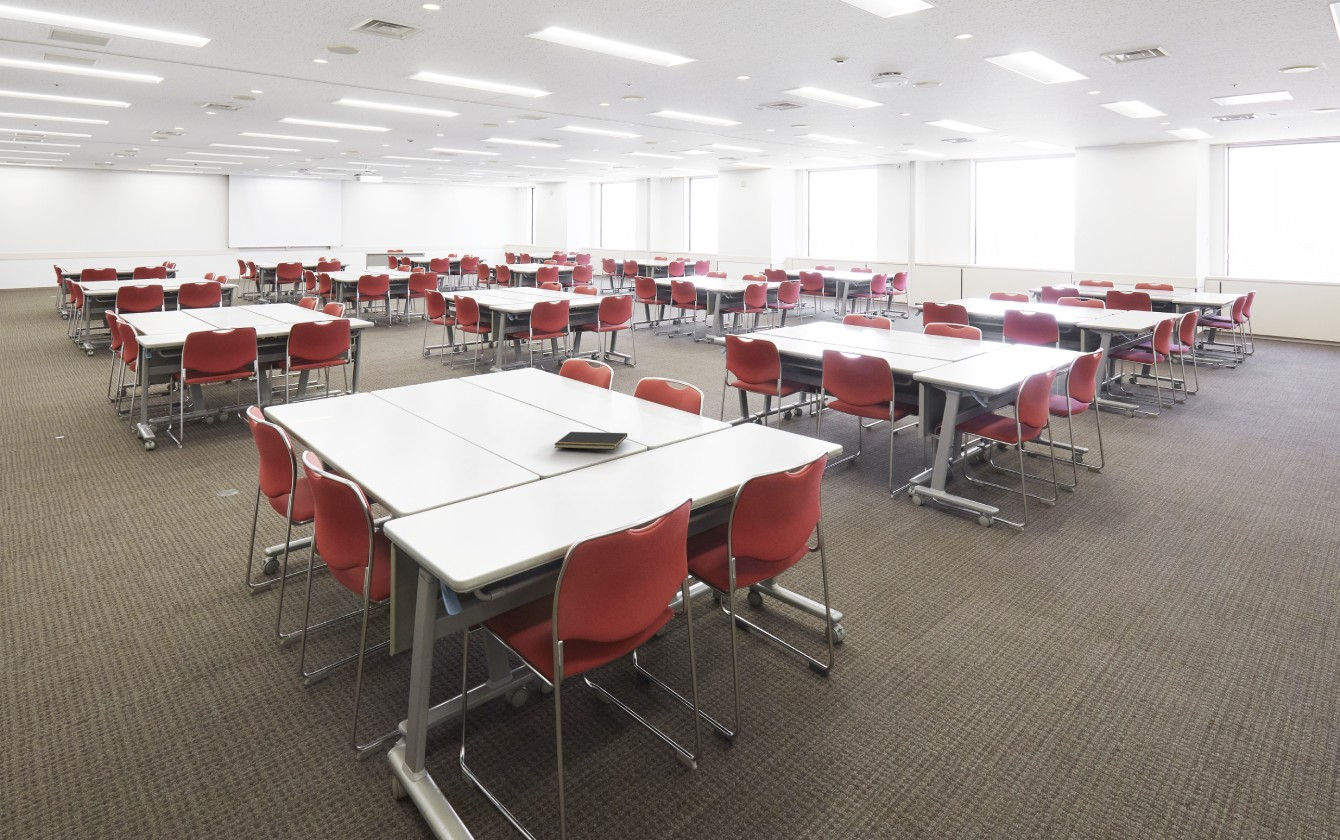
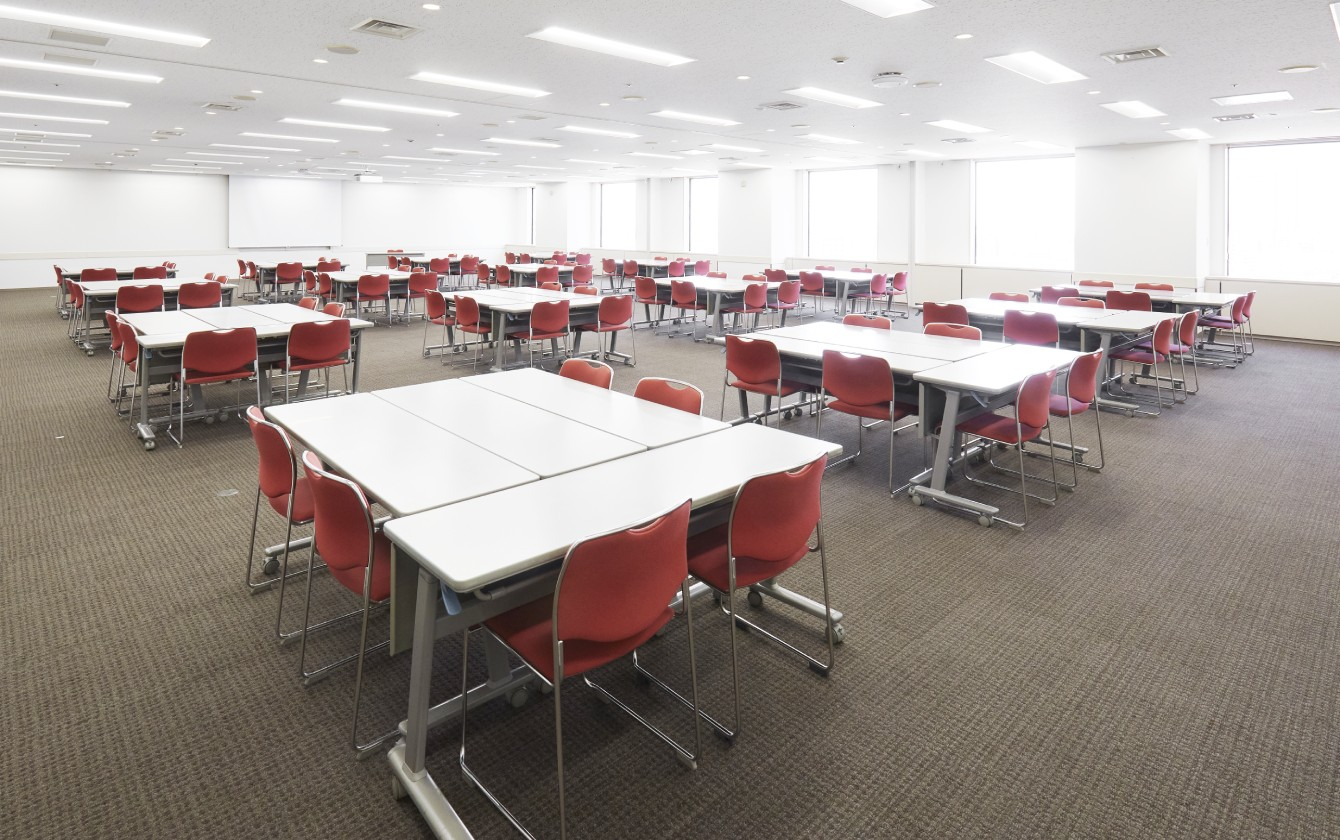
- notepad [553,431,628,450]
